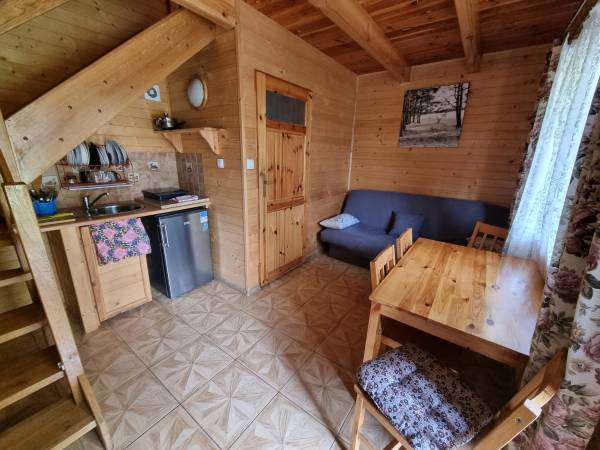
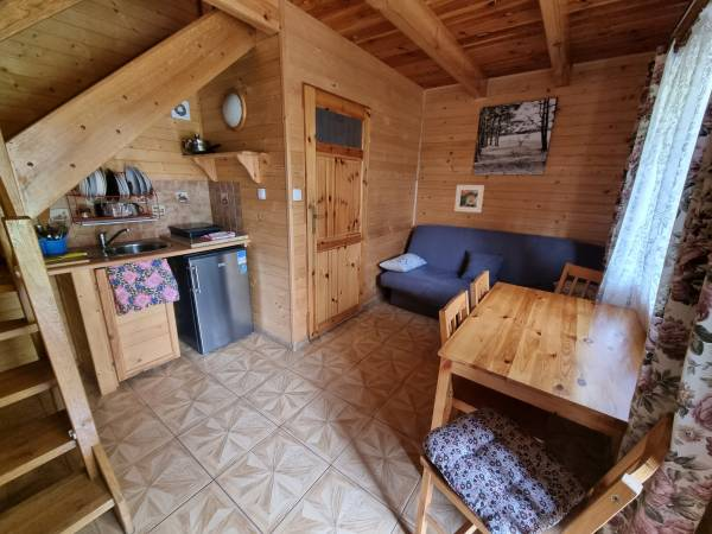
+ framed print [453,184,485,214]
